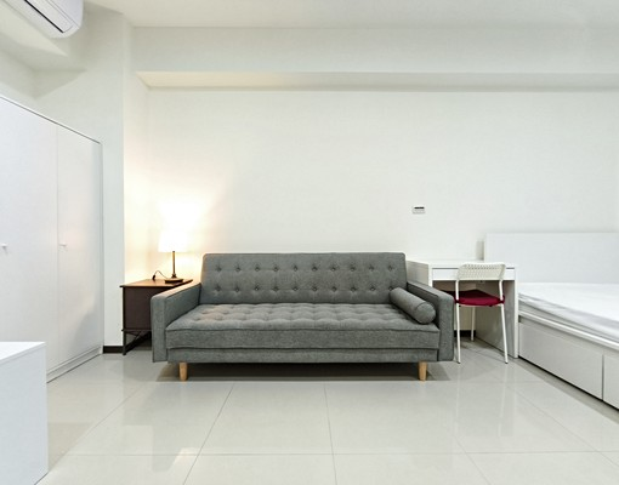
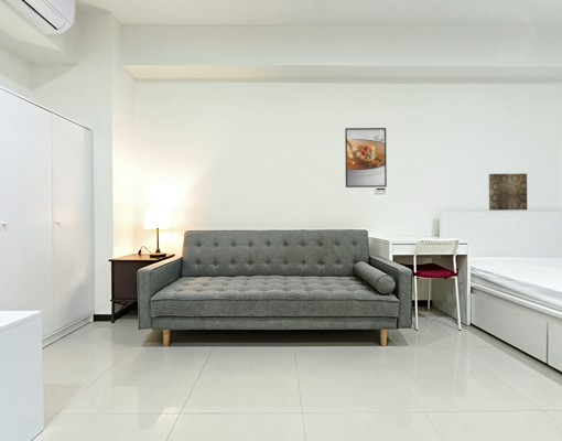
+ wall art [488,173,528,212]
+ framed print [344,127,388,189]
